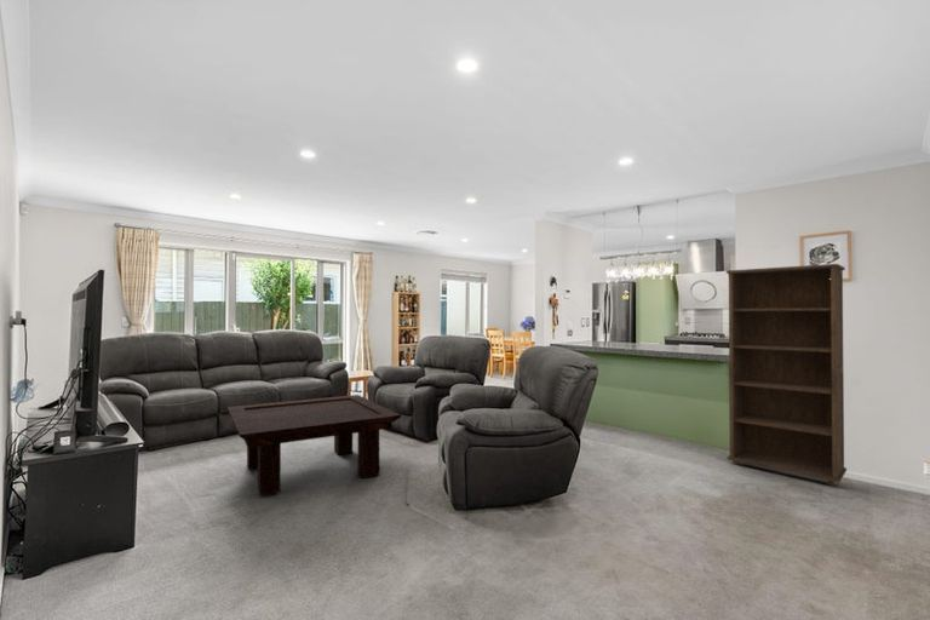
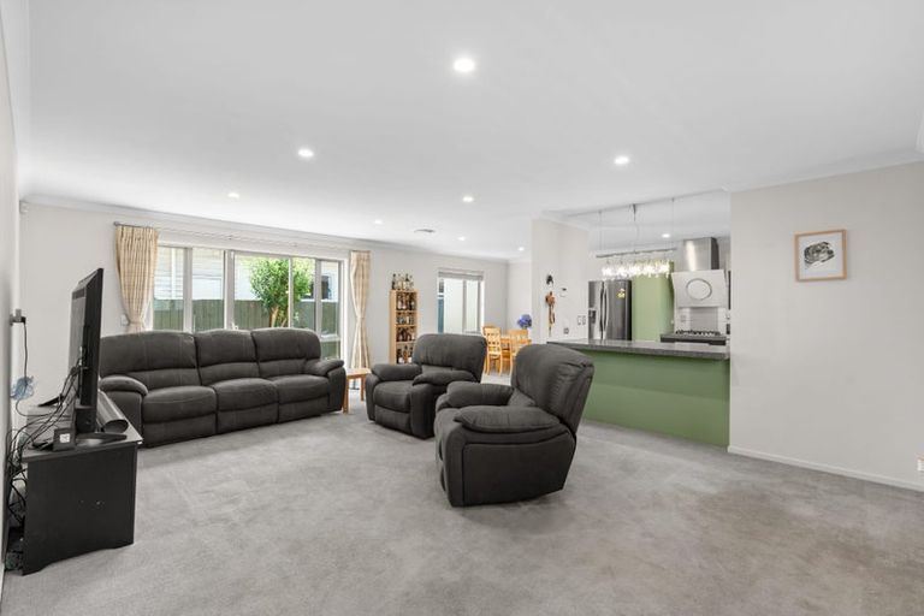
- bookcase [725,263,848,487]
- coffee table [226,394,402,496]
